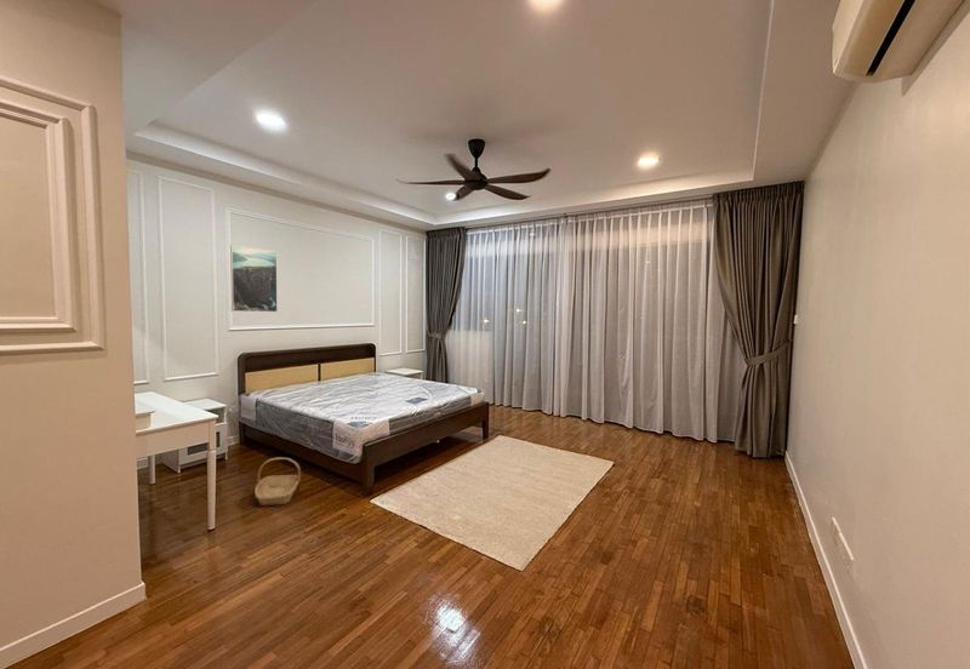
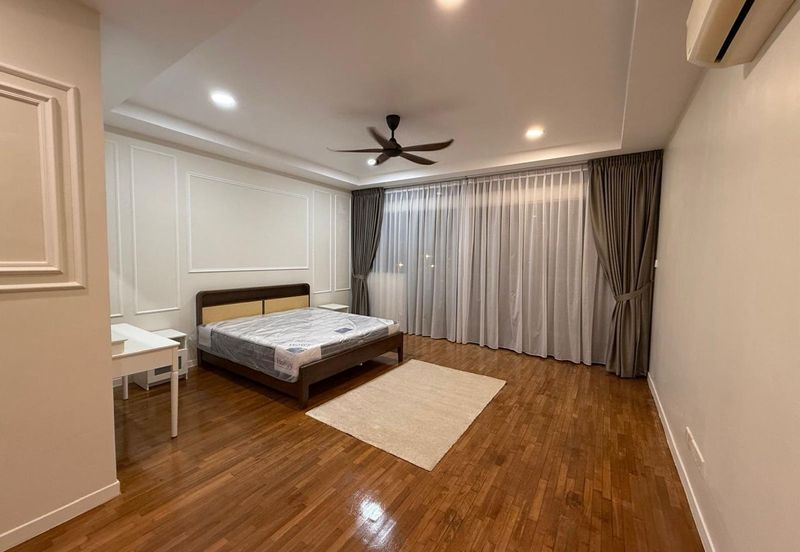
- basket [253,456,302,507]
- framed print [229,244,279,313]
